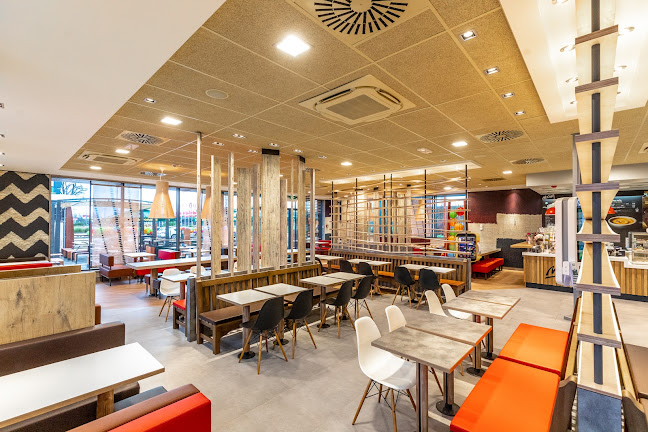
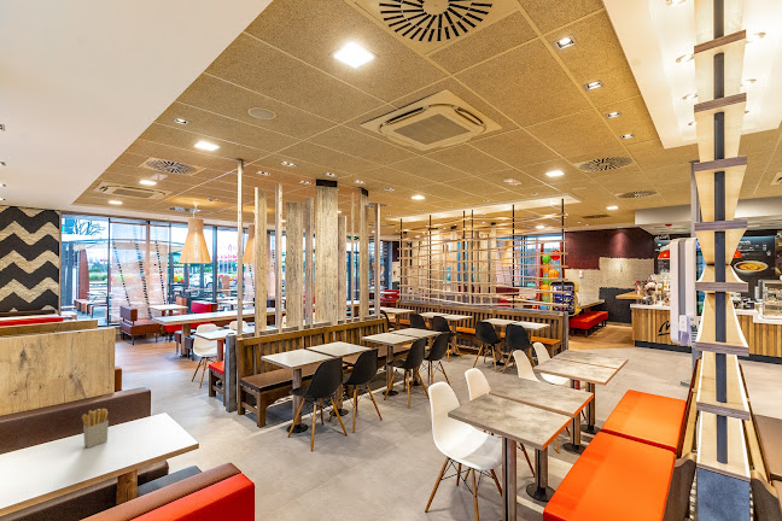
+ french fries [81,408,110,449]
